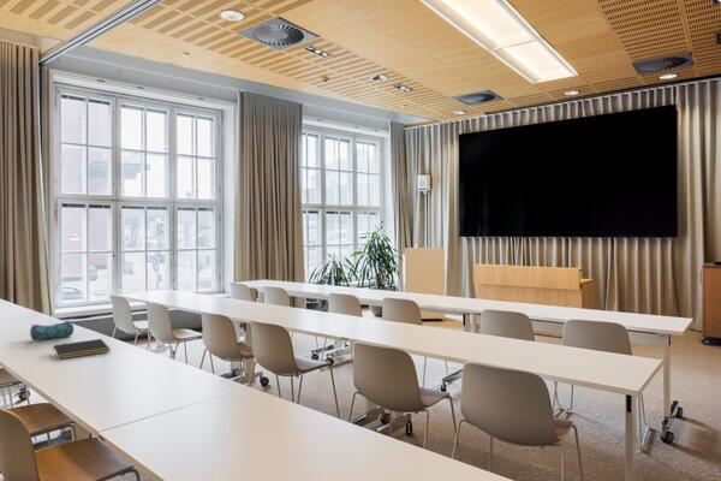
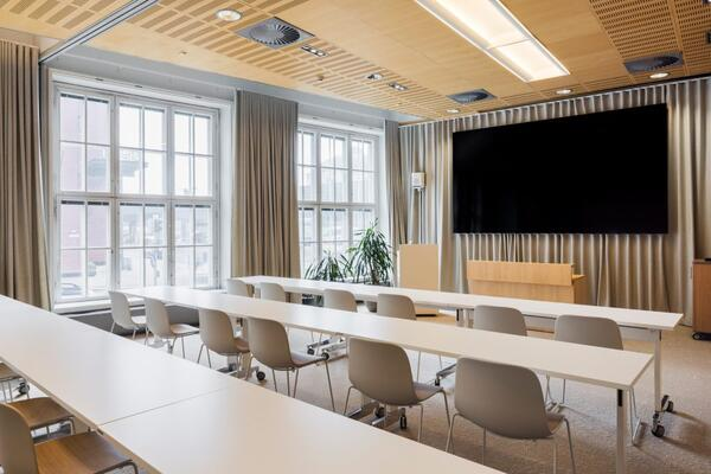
- notepad [52,338,112,360]
- pencil case [29,320,75,342]
